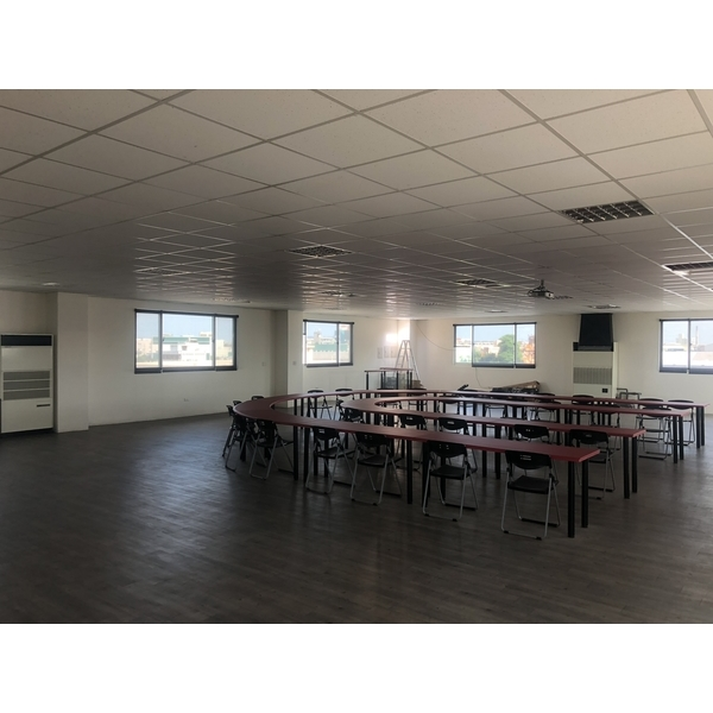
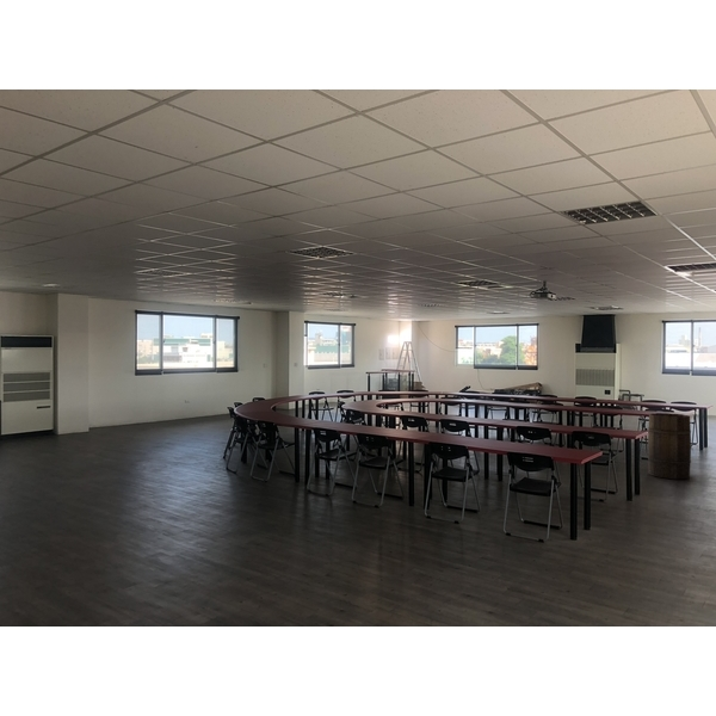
+ wooden barrel [647,412,692,480]
